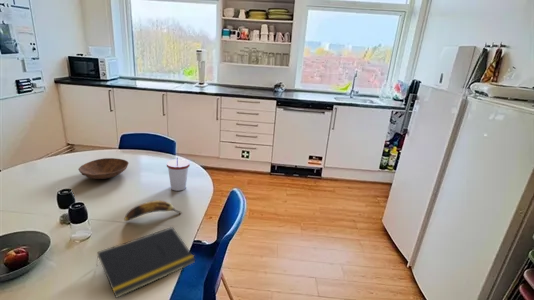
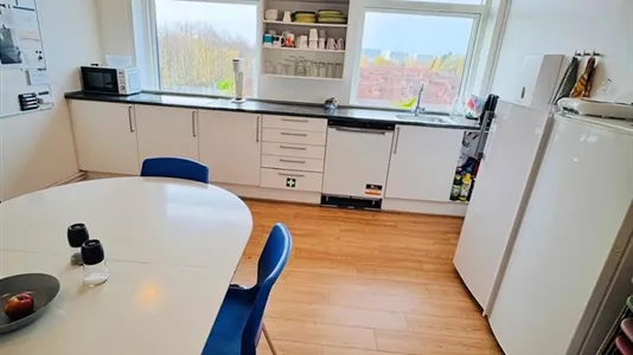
- banana [123,199,183,222]
- notepad [95,226,197,299]
- bowl [77,157,130,180]
- cup [166,157,191,192]
